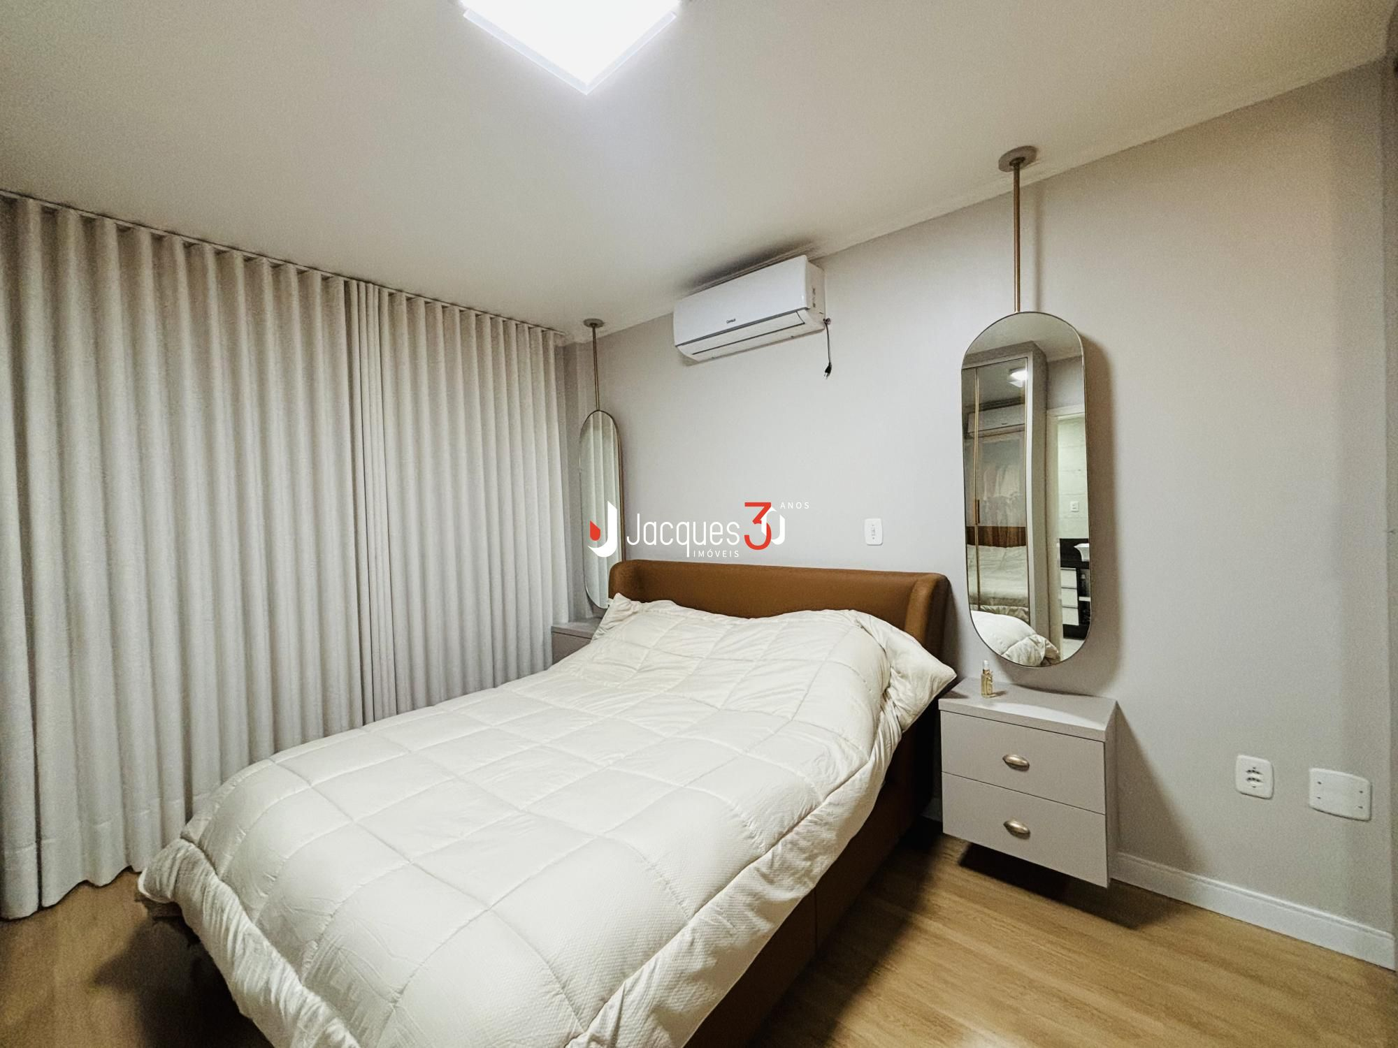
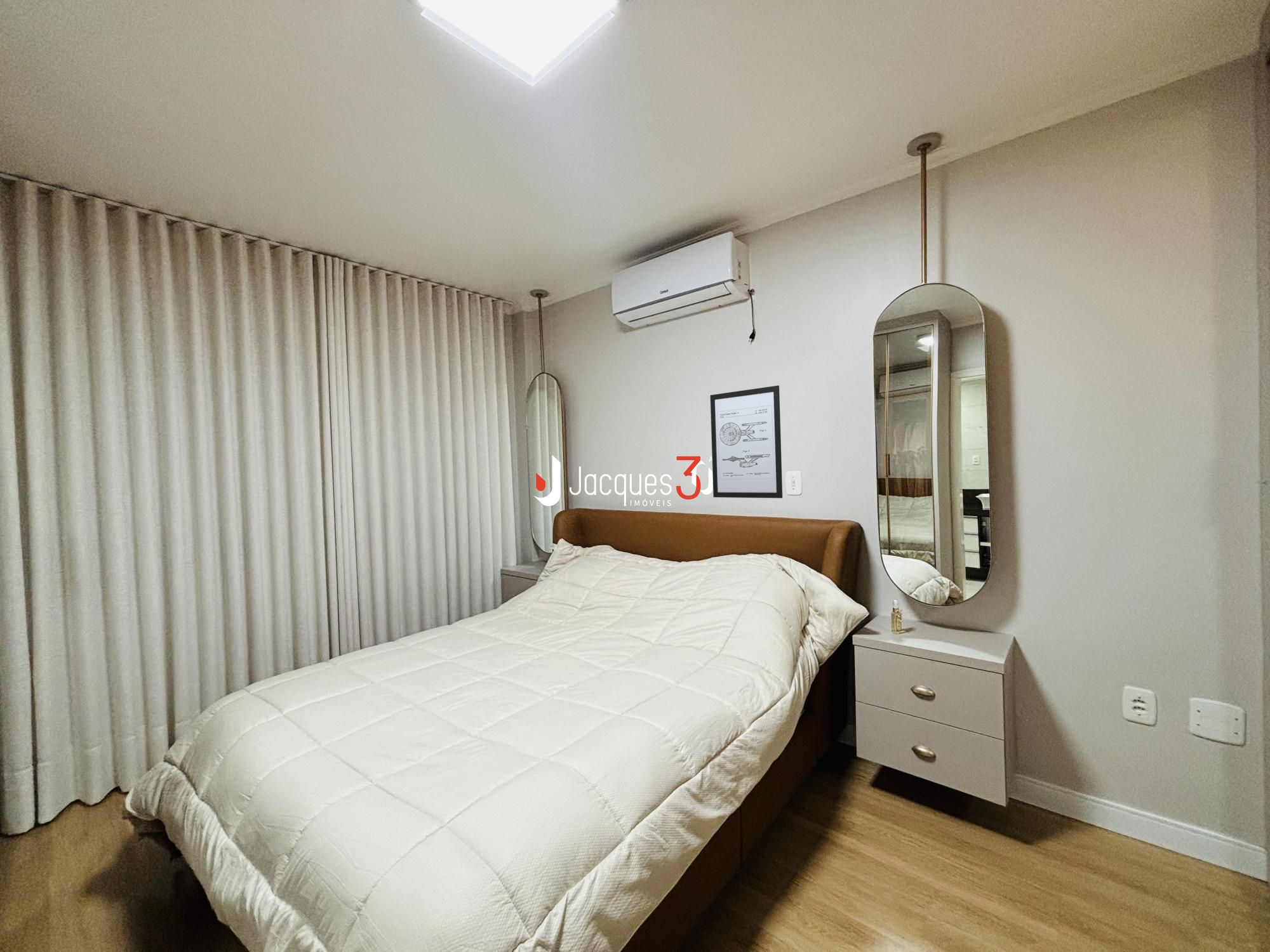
+ wall art [710,385,783,499]
